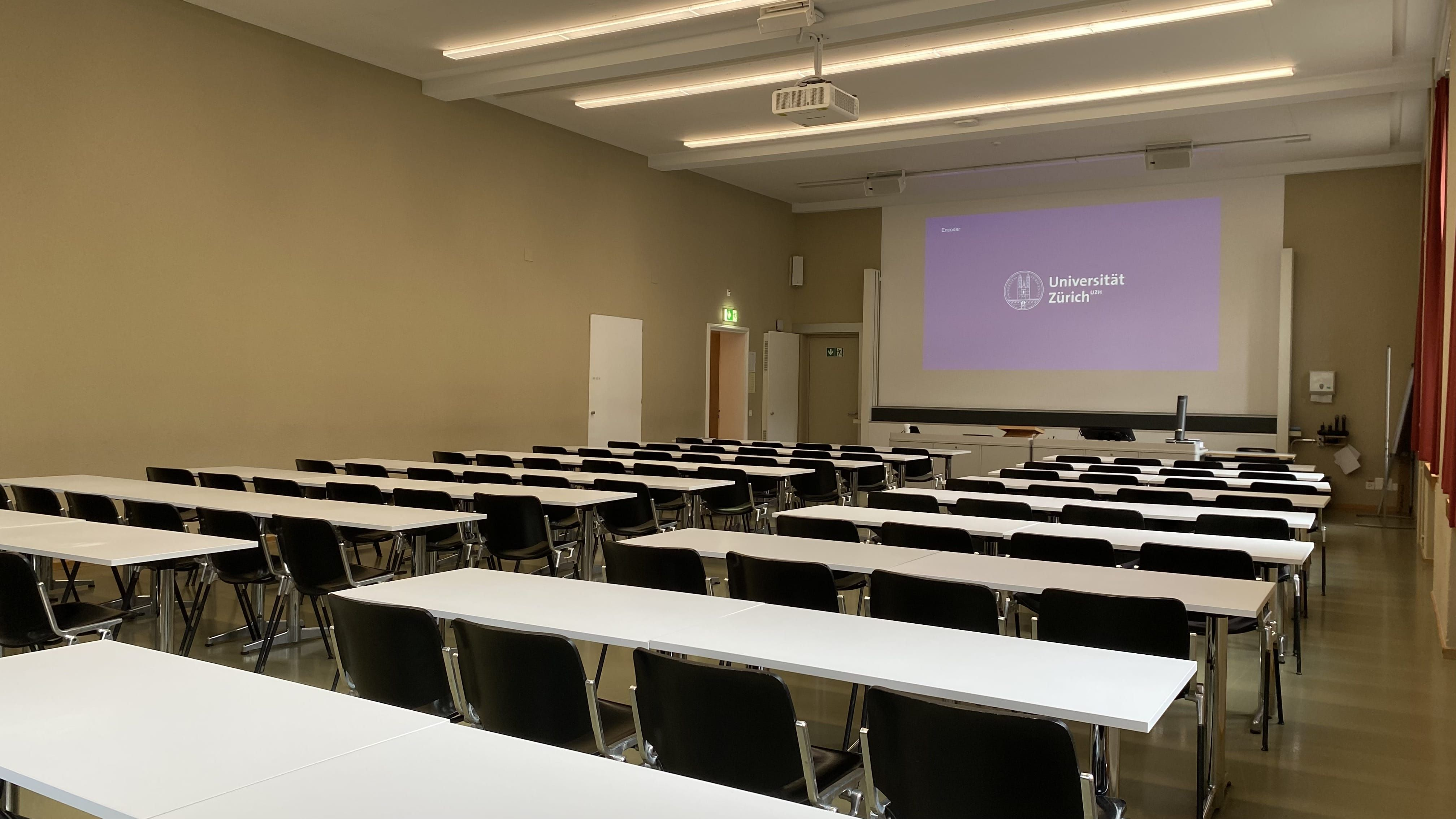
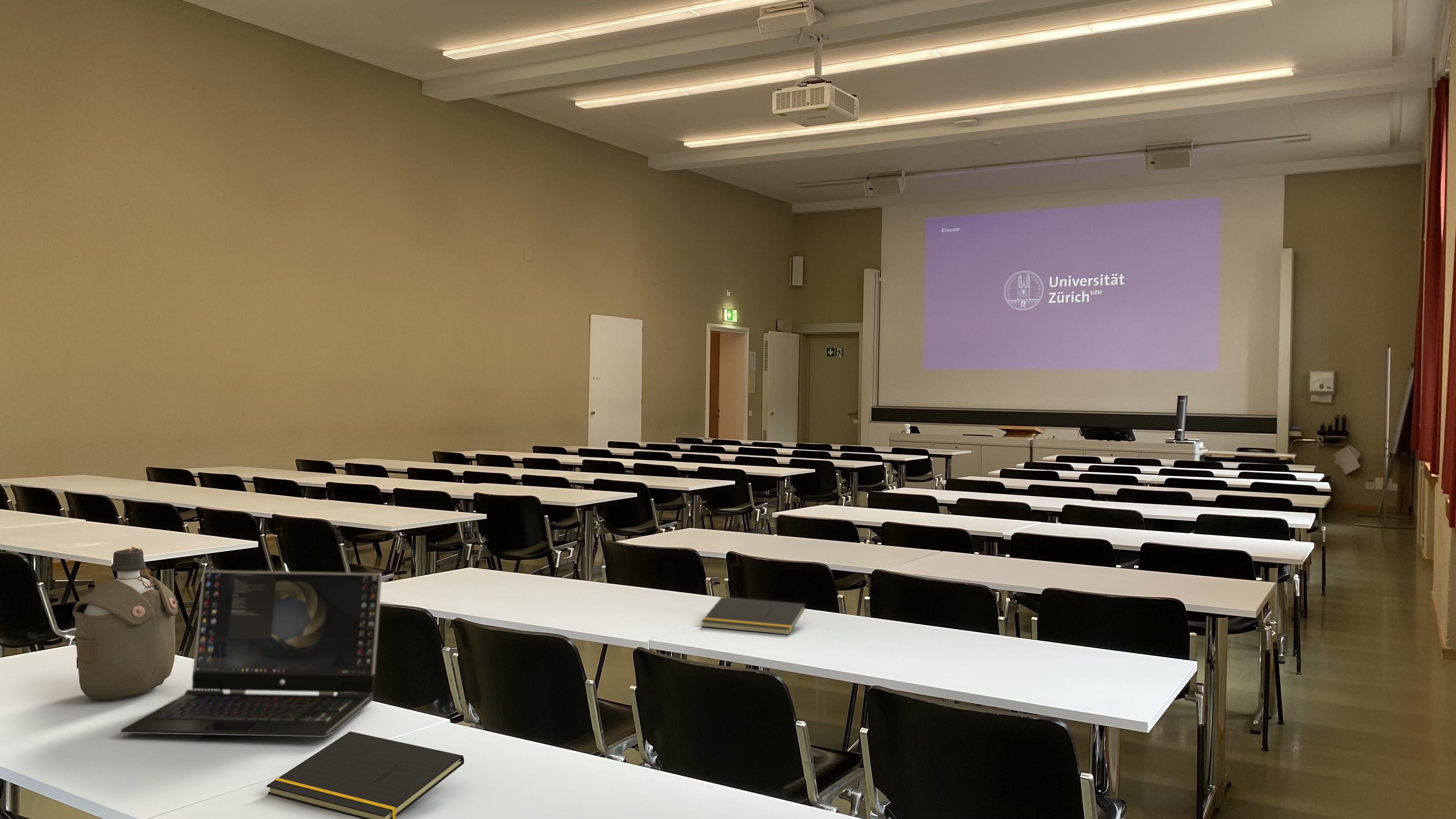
+ notepad [266,731,464,819]
+ notepad [701,597,806,635]
+ laptop [120,570,382,737]
+ water bottle [72,546,178,701]
